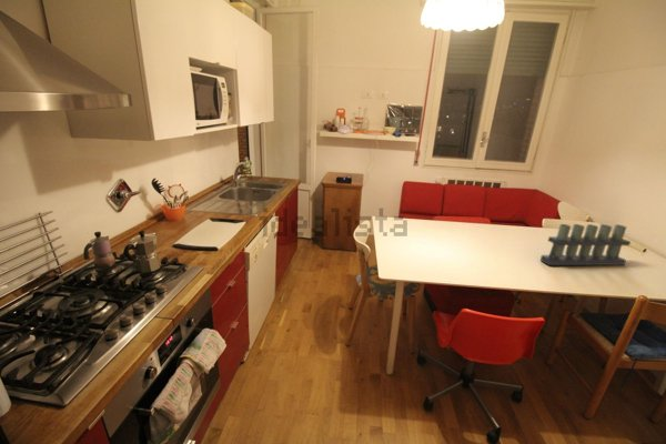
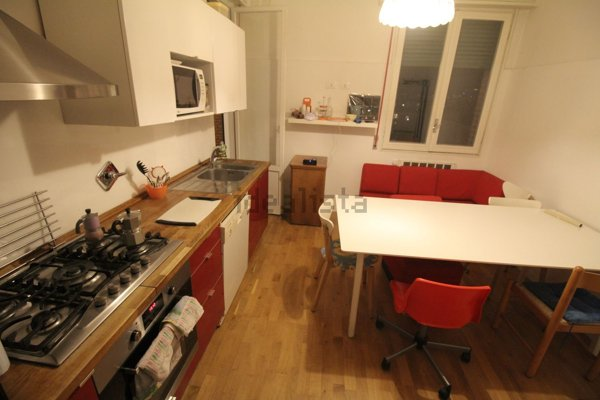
- candle holder [539,223,632,266]
